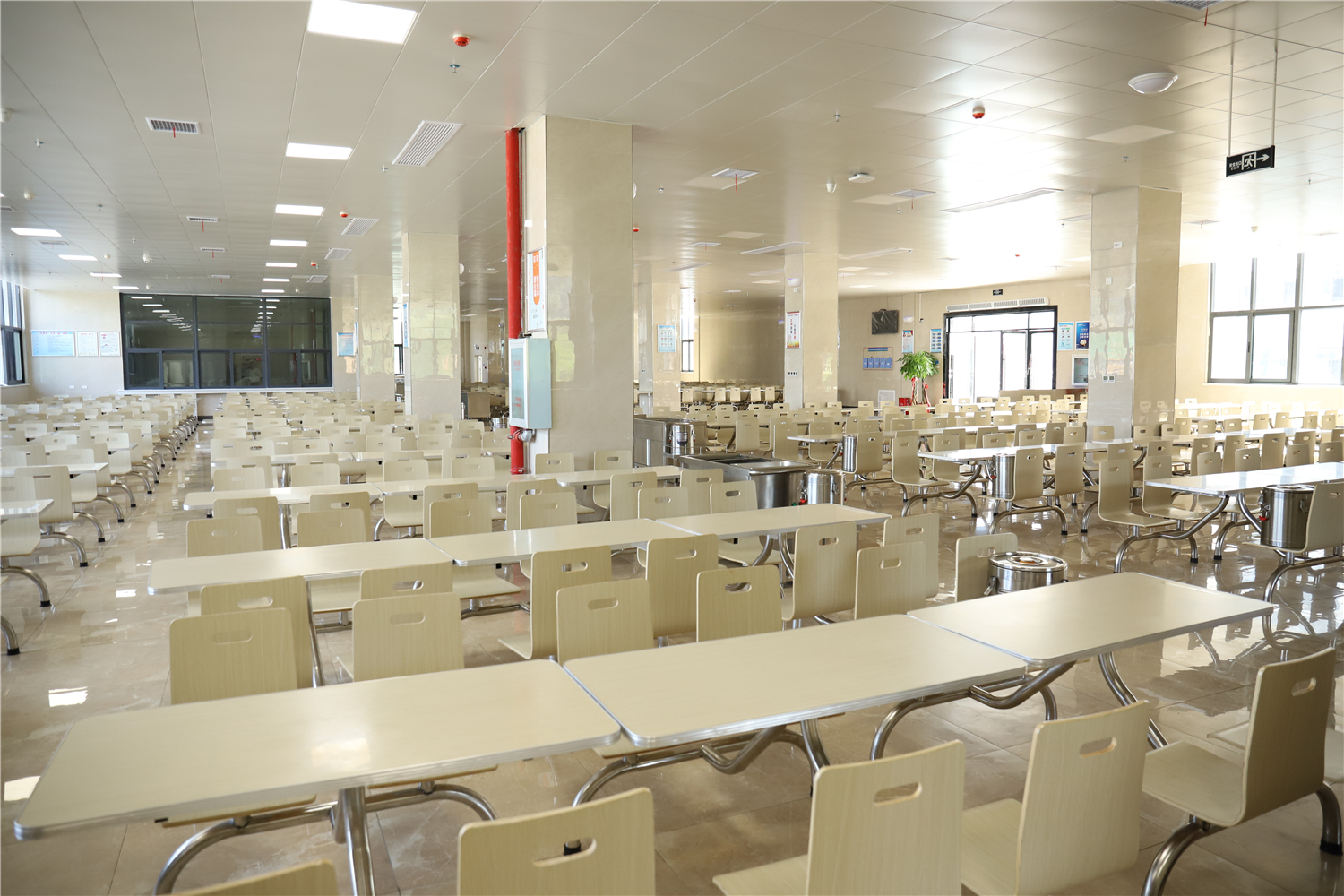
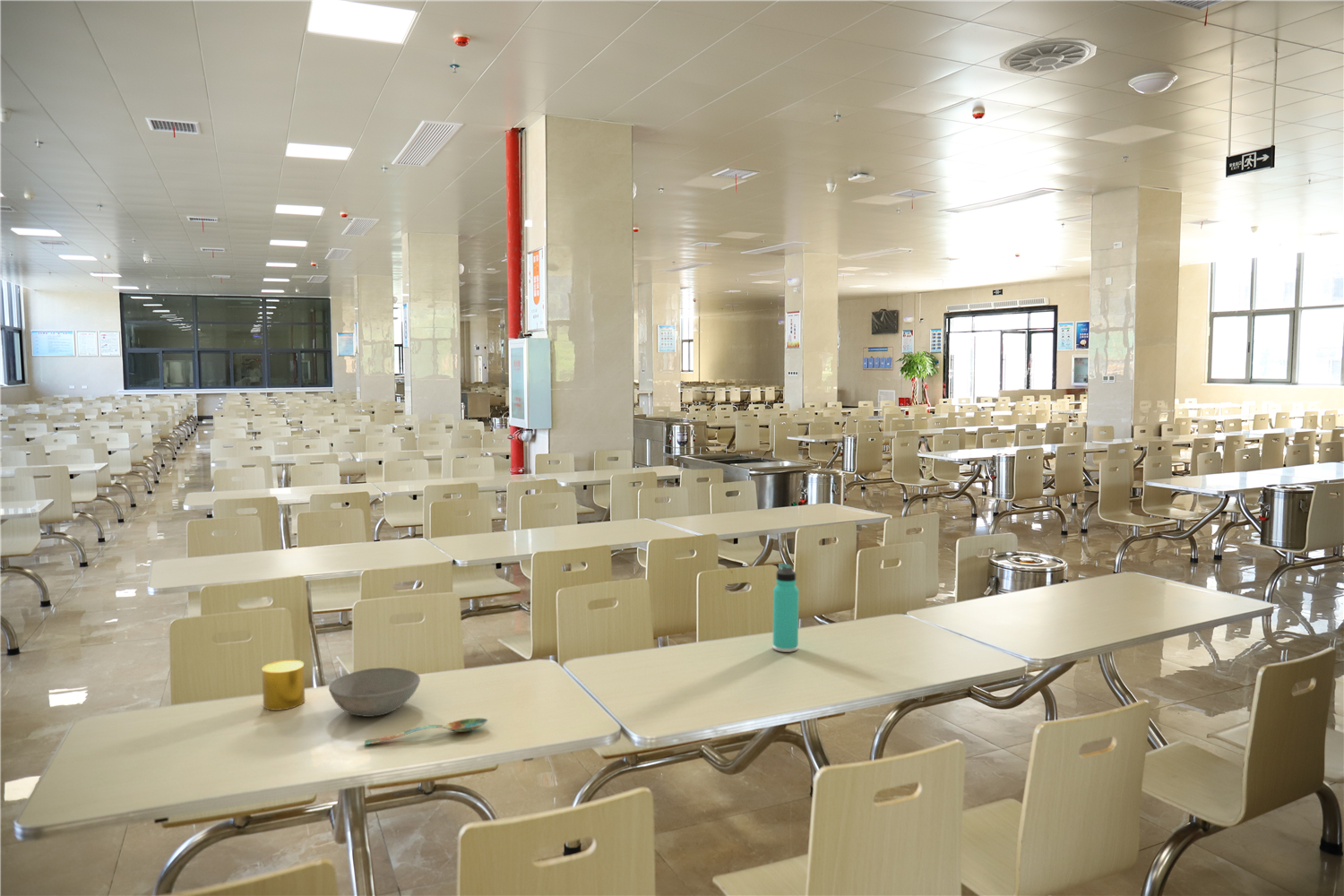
+ bowl [328,667,421,718]
+ ceiling vent [998,37,1098,74]
+ spoon [364,718,489,745]
+ cup [262,659,306,711]
+ thermos bottle [772,563,799,653]
